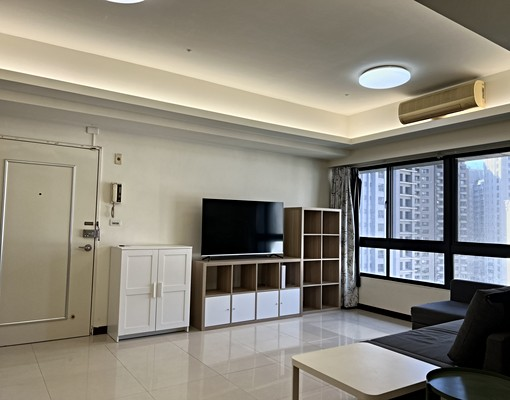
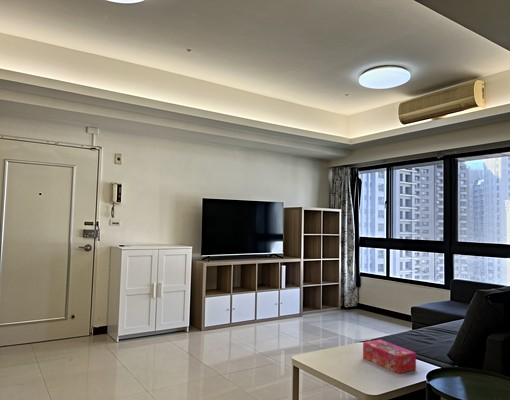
+ tissue box [362,339,417,375]
